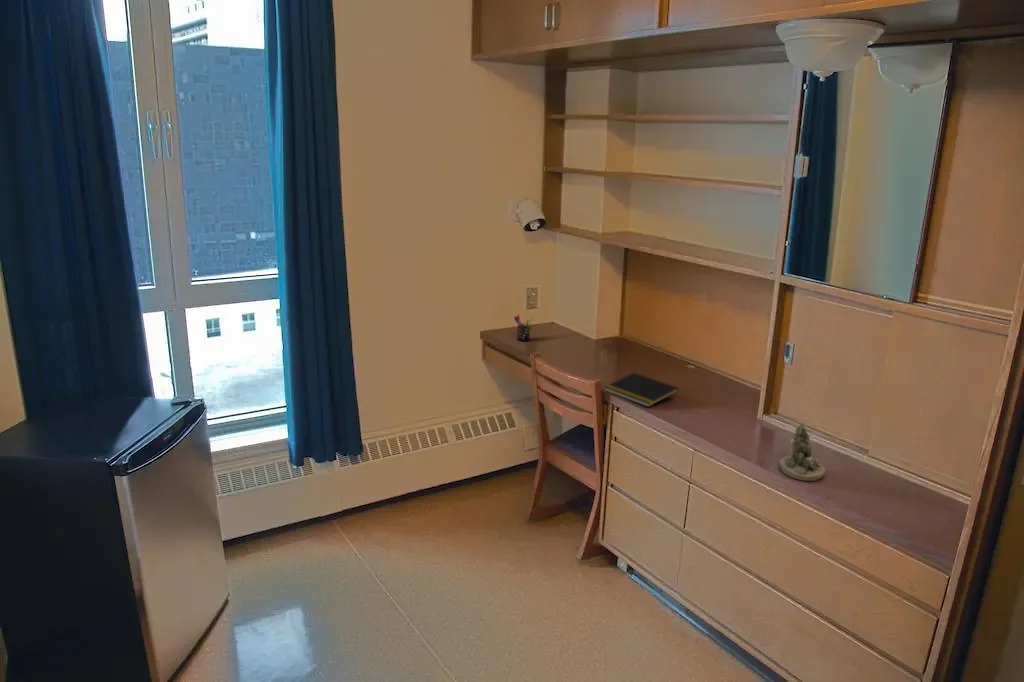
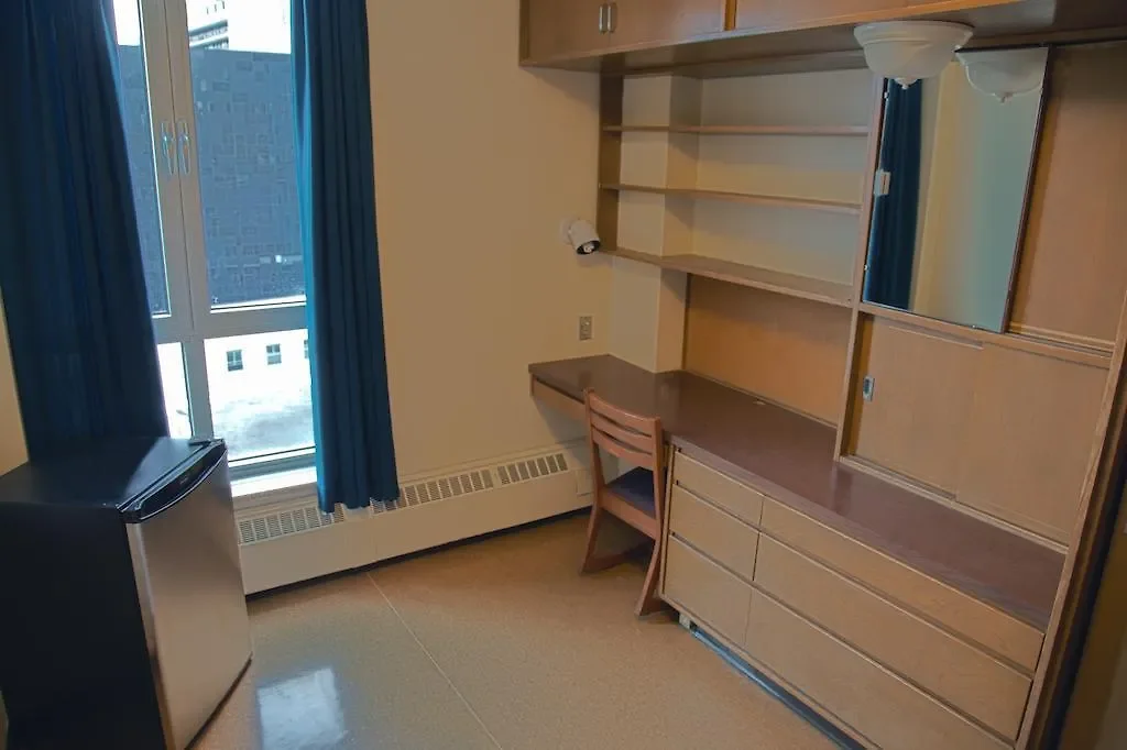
- succulent planter [779,421,826,482]
- notepad [603,372,680,408]
- pen holder [513,314,534,342]
